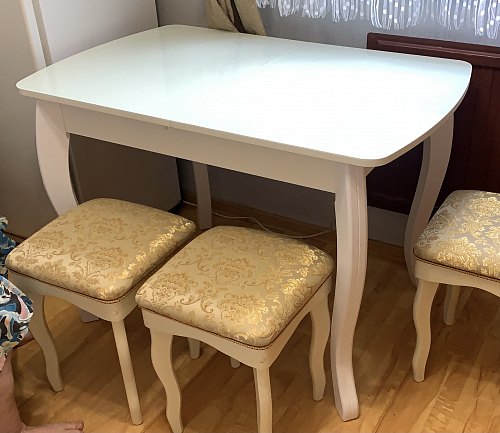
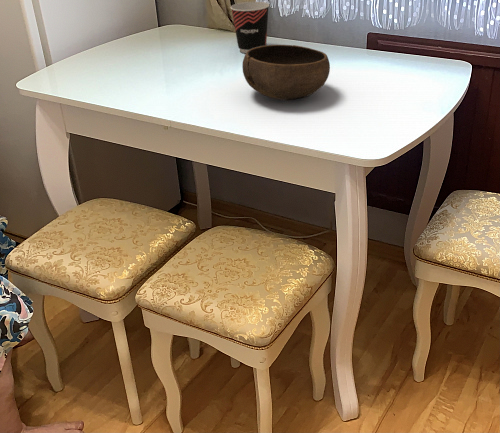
+ cup [229,1,270,54]
+ bowl [241,44,331,101]
